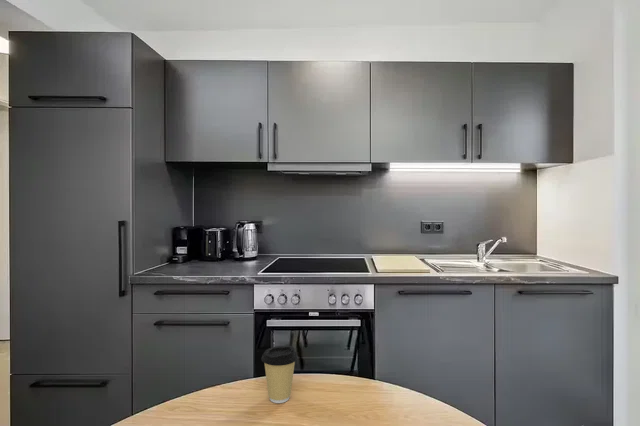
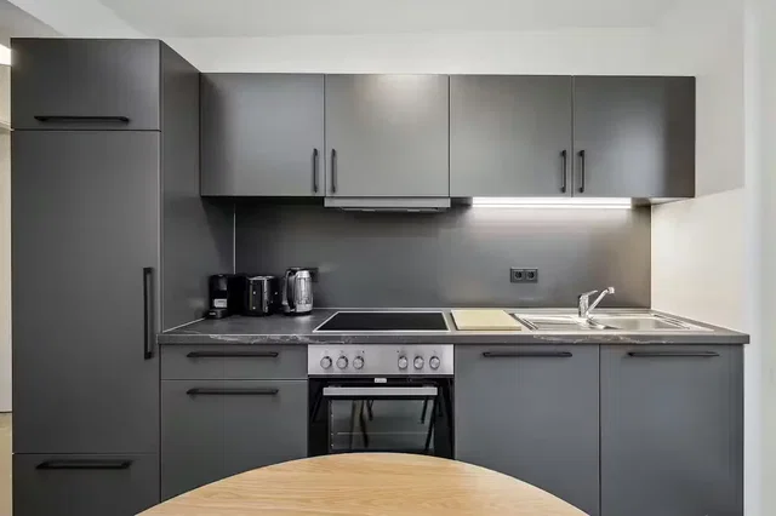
- coffee cup [260,345,299,404]
